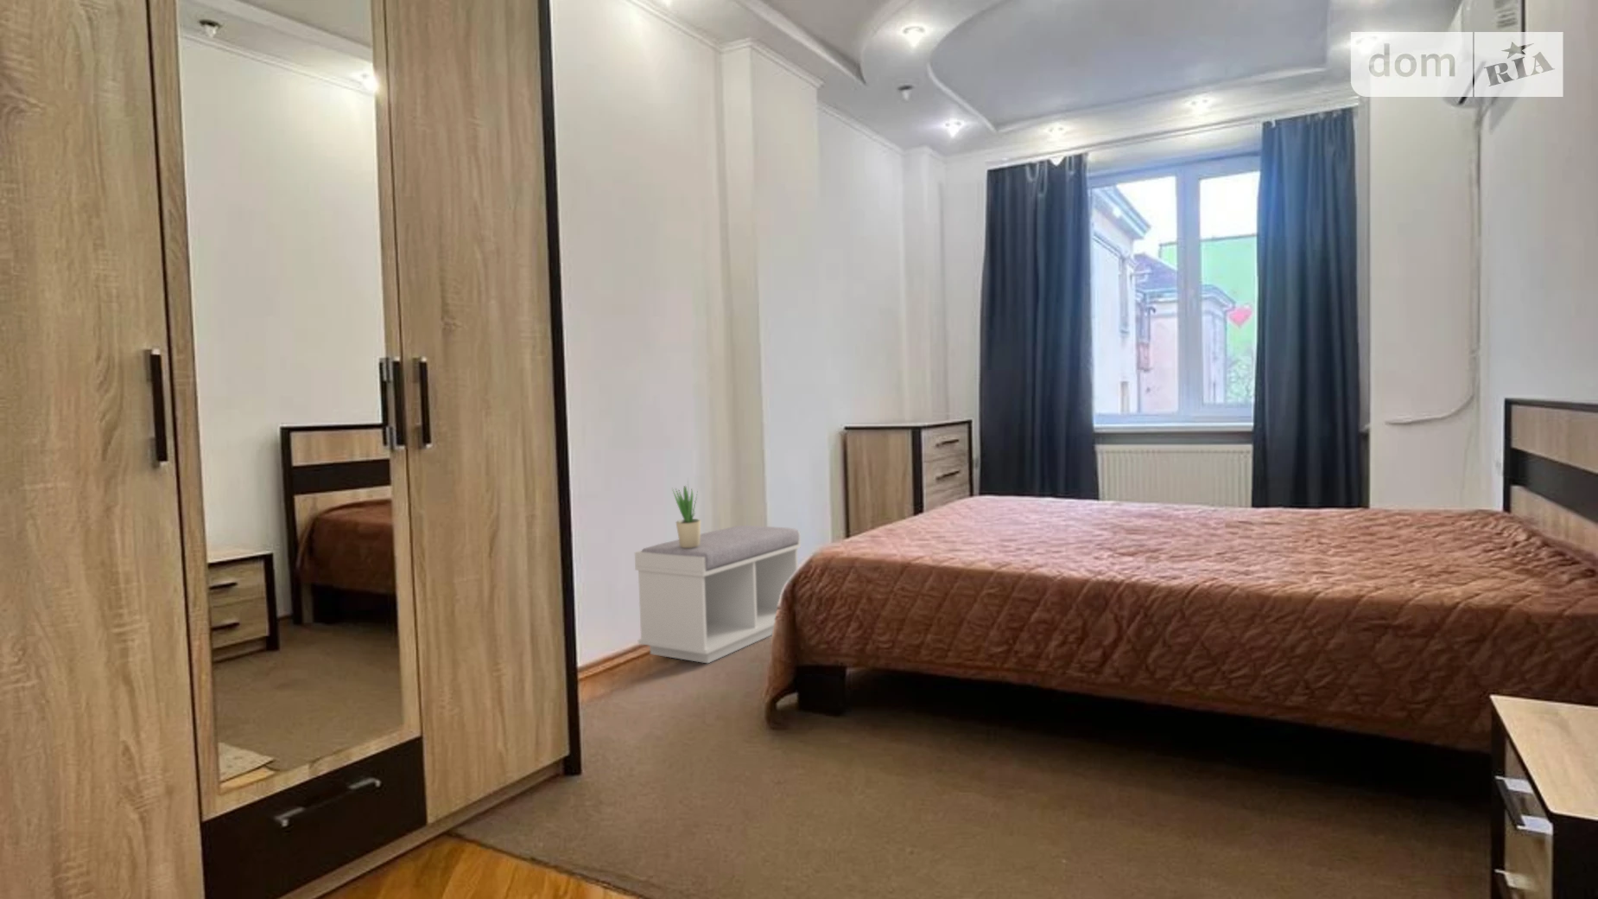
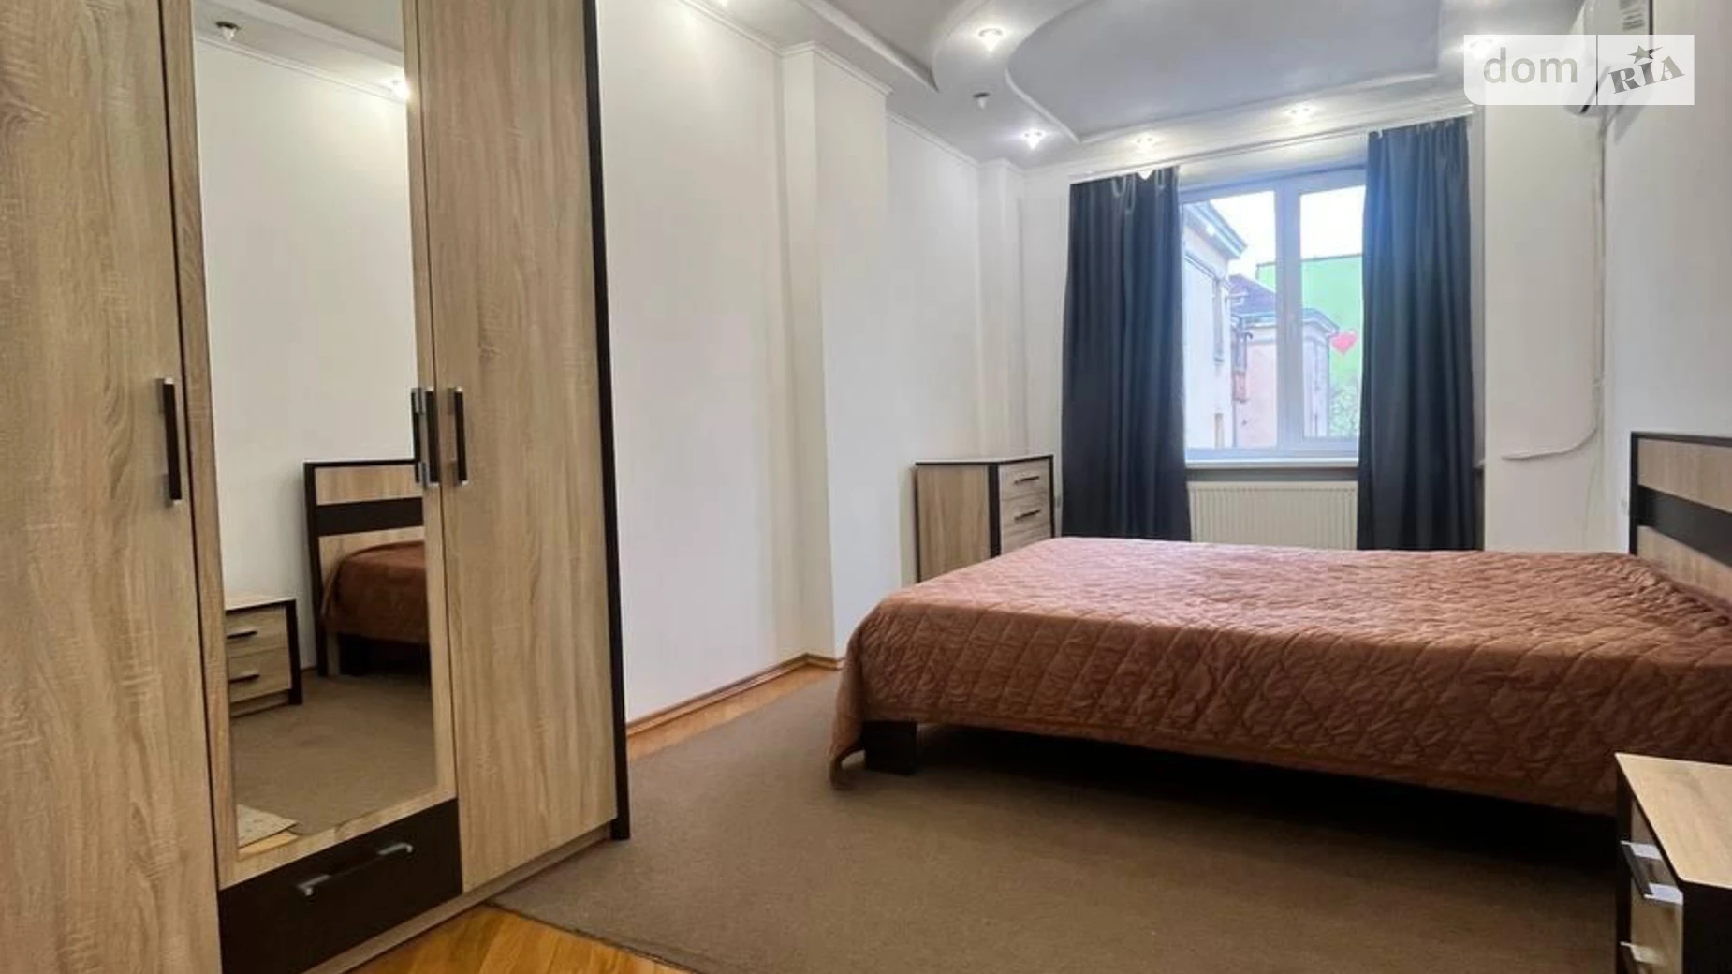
- bench [634,525,801,664]
- potted plant [672,476,701,548]
